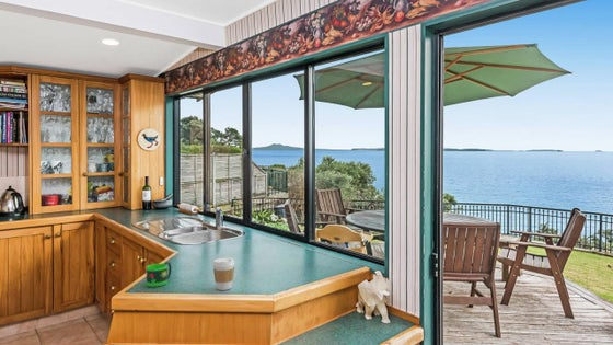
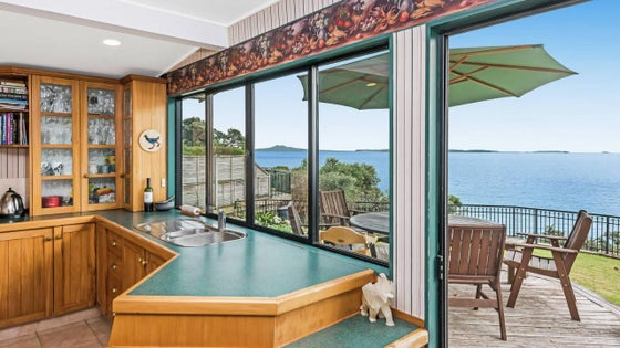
- mug [146,261,173,288]
- coffee cup [212,256,235,291]
